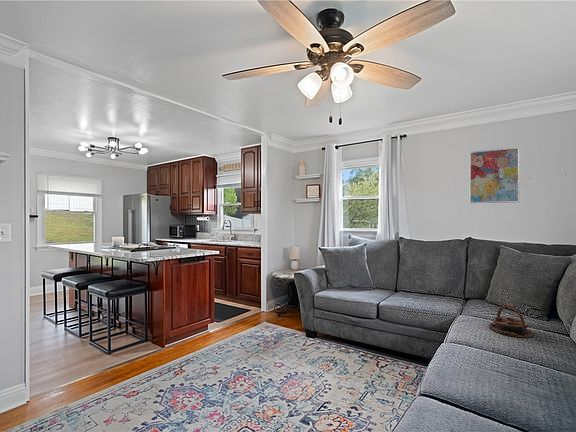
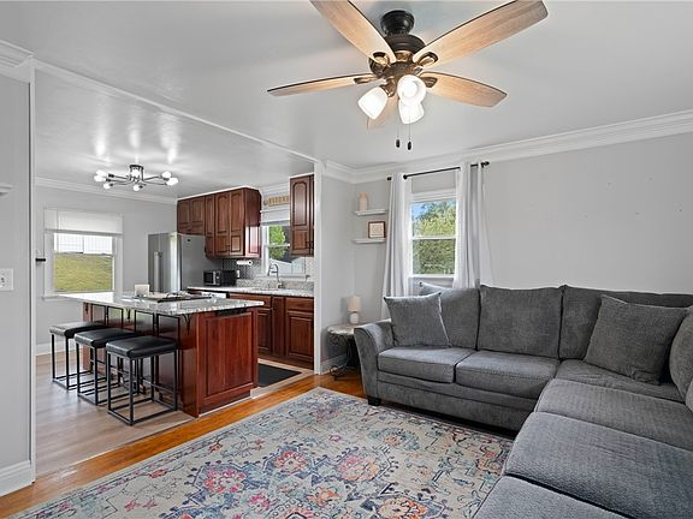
- wall art [469,146,521,204]
- serving tray [488,303,534,339]
